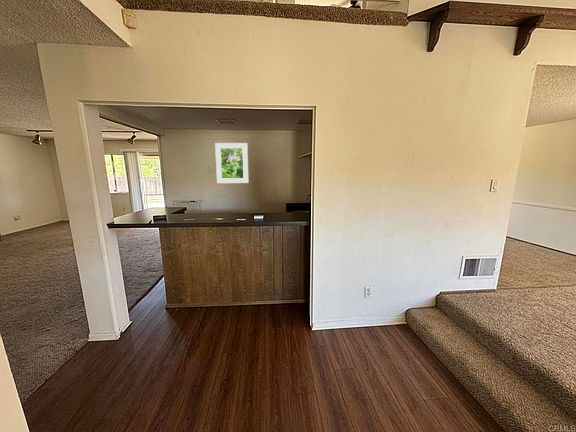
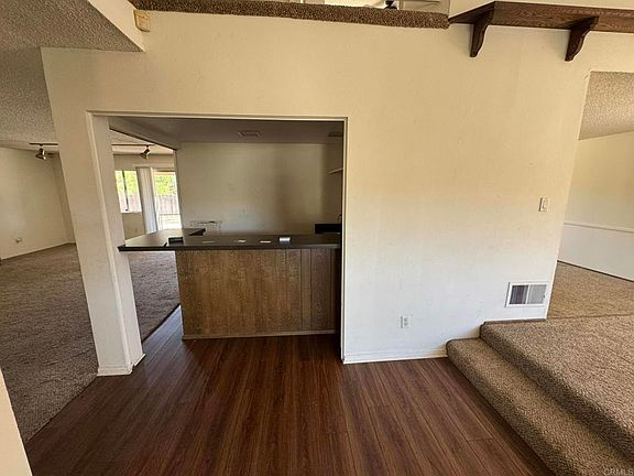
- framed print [214,142,249,184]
